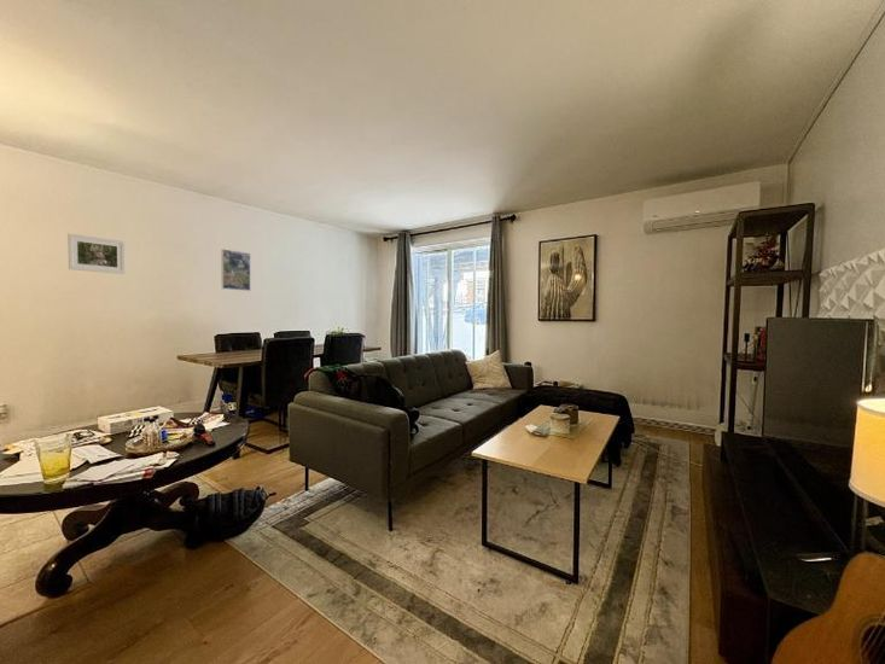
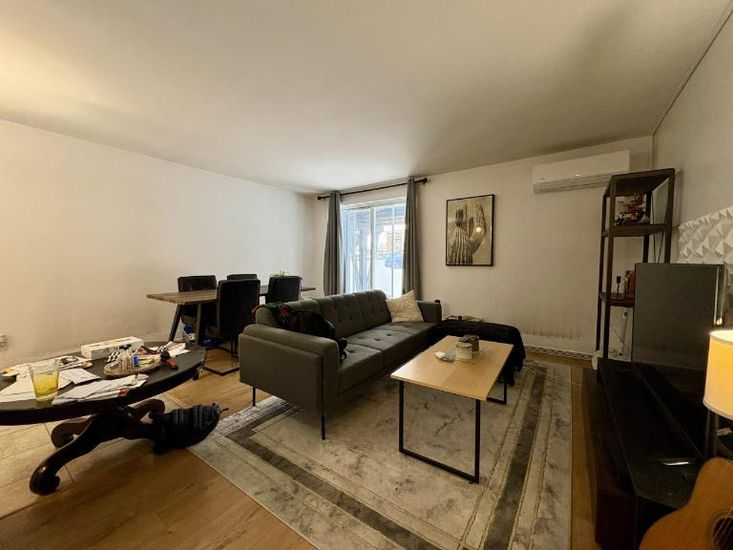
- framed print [66,233,127,275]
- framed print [220,247,251,292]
